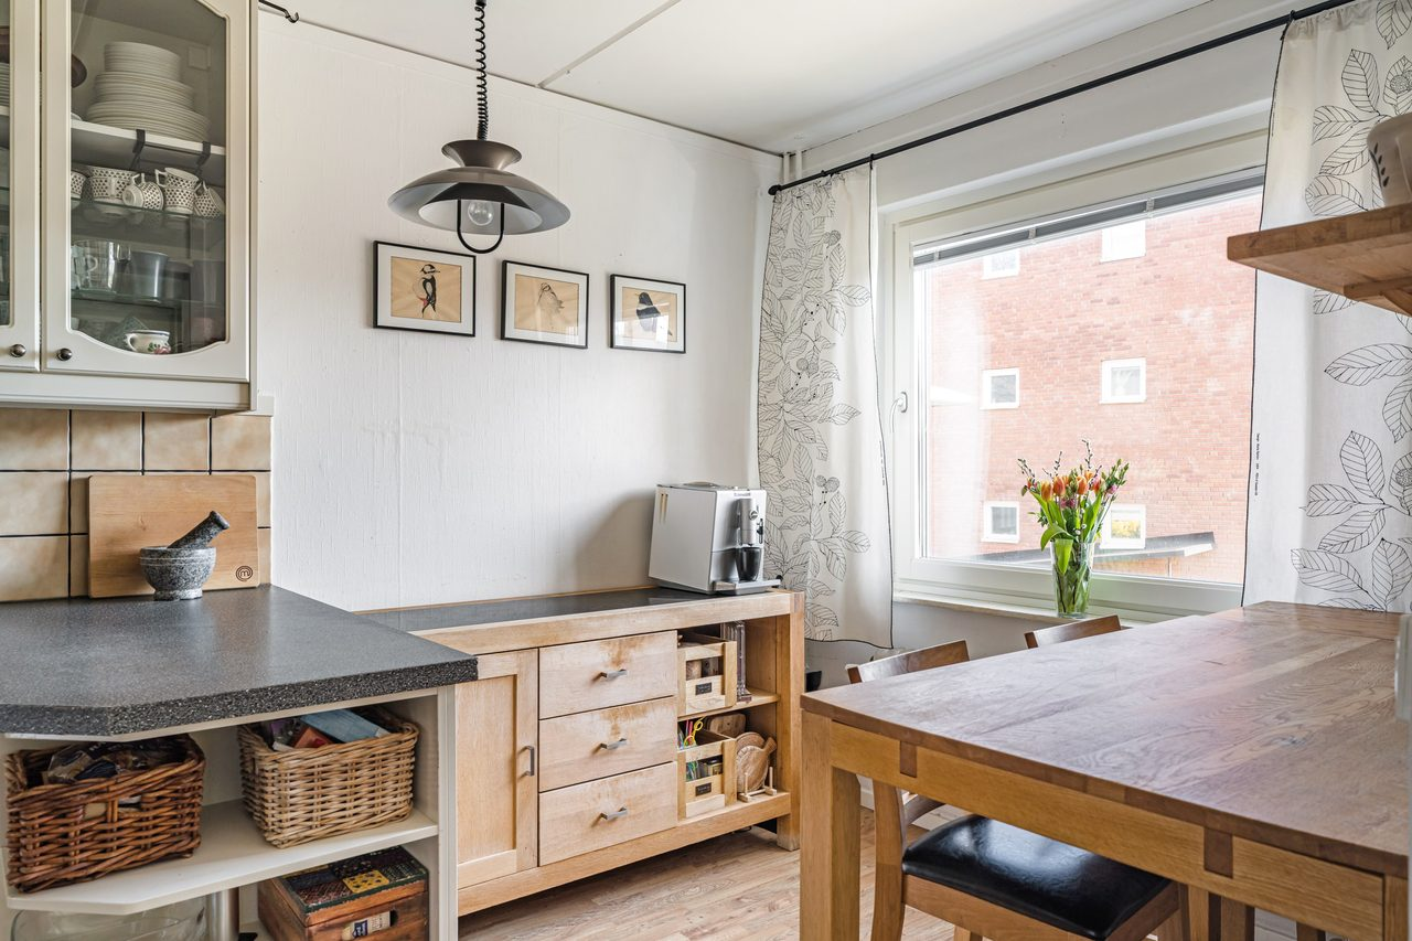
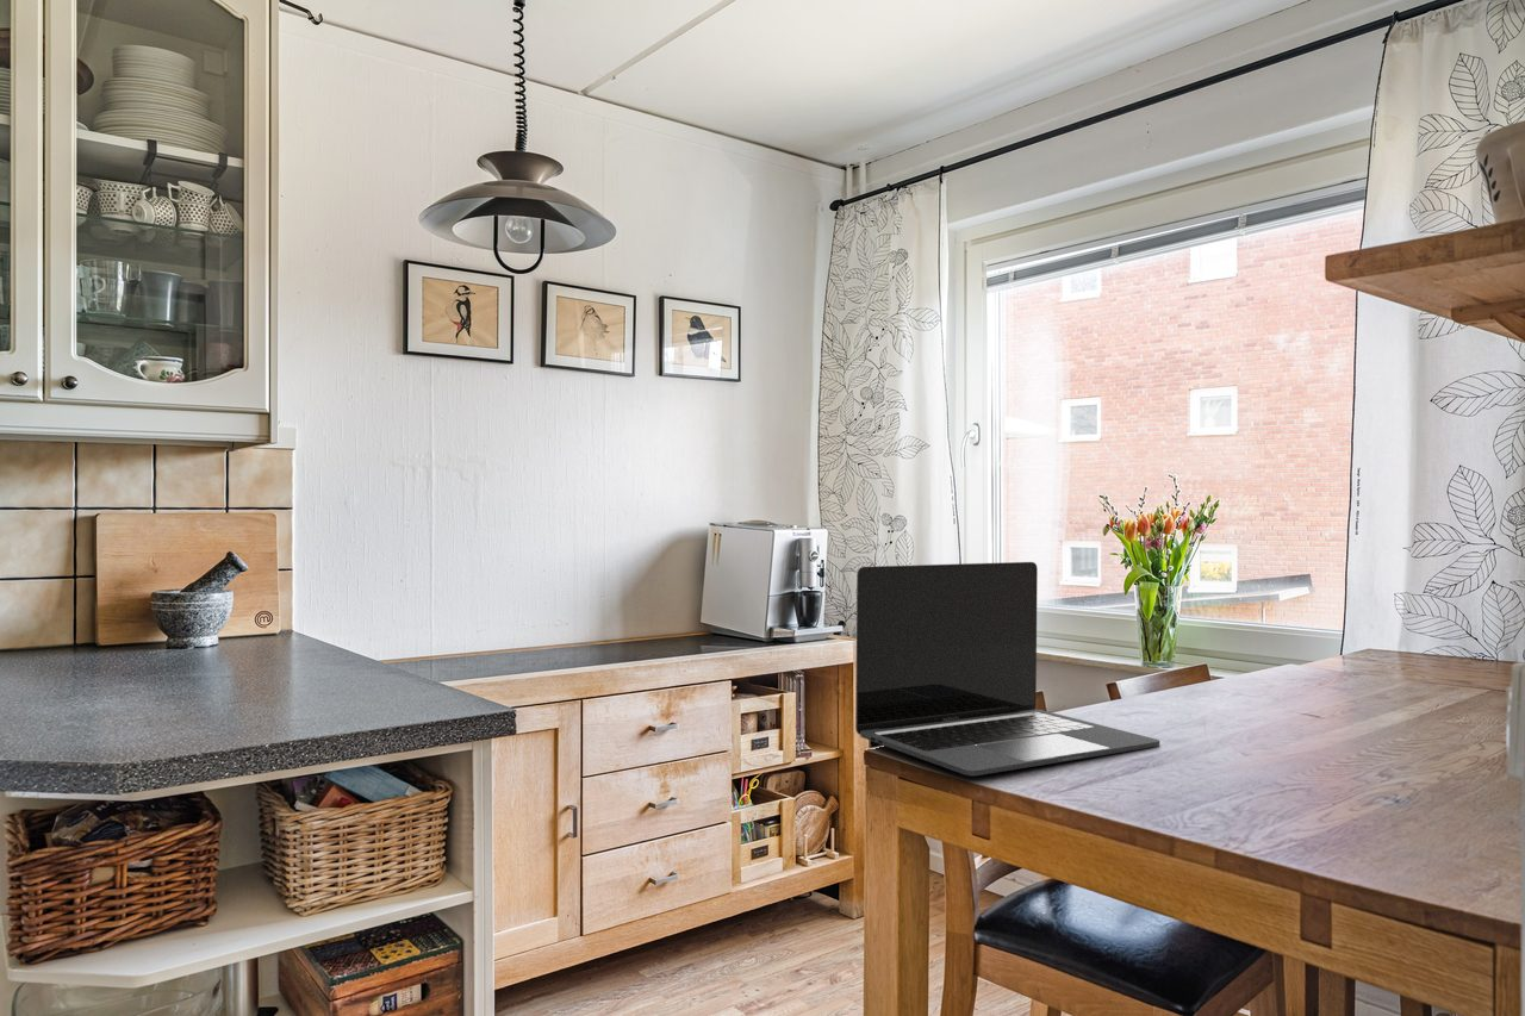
+ laptop [854,561,1160,777]
